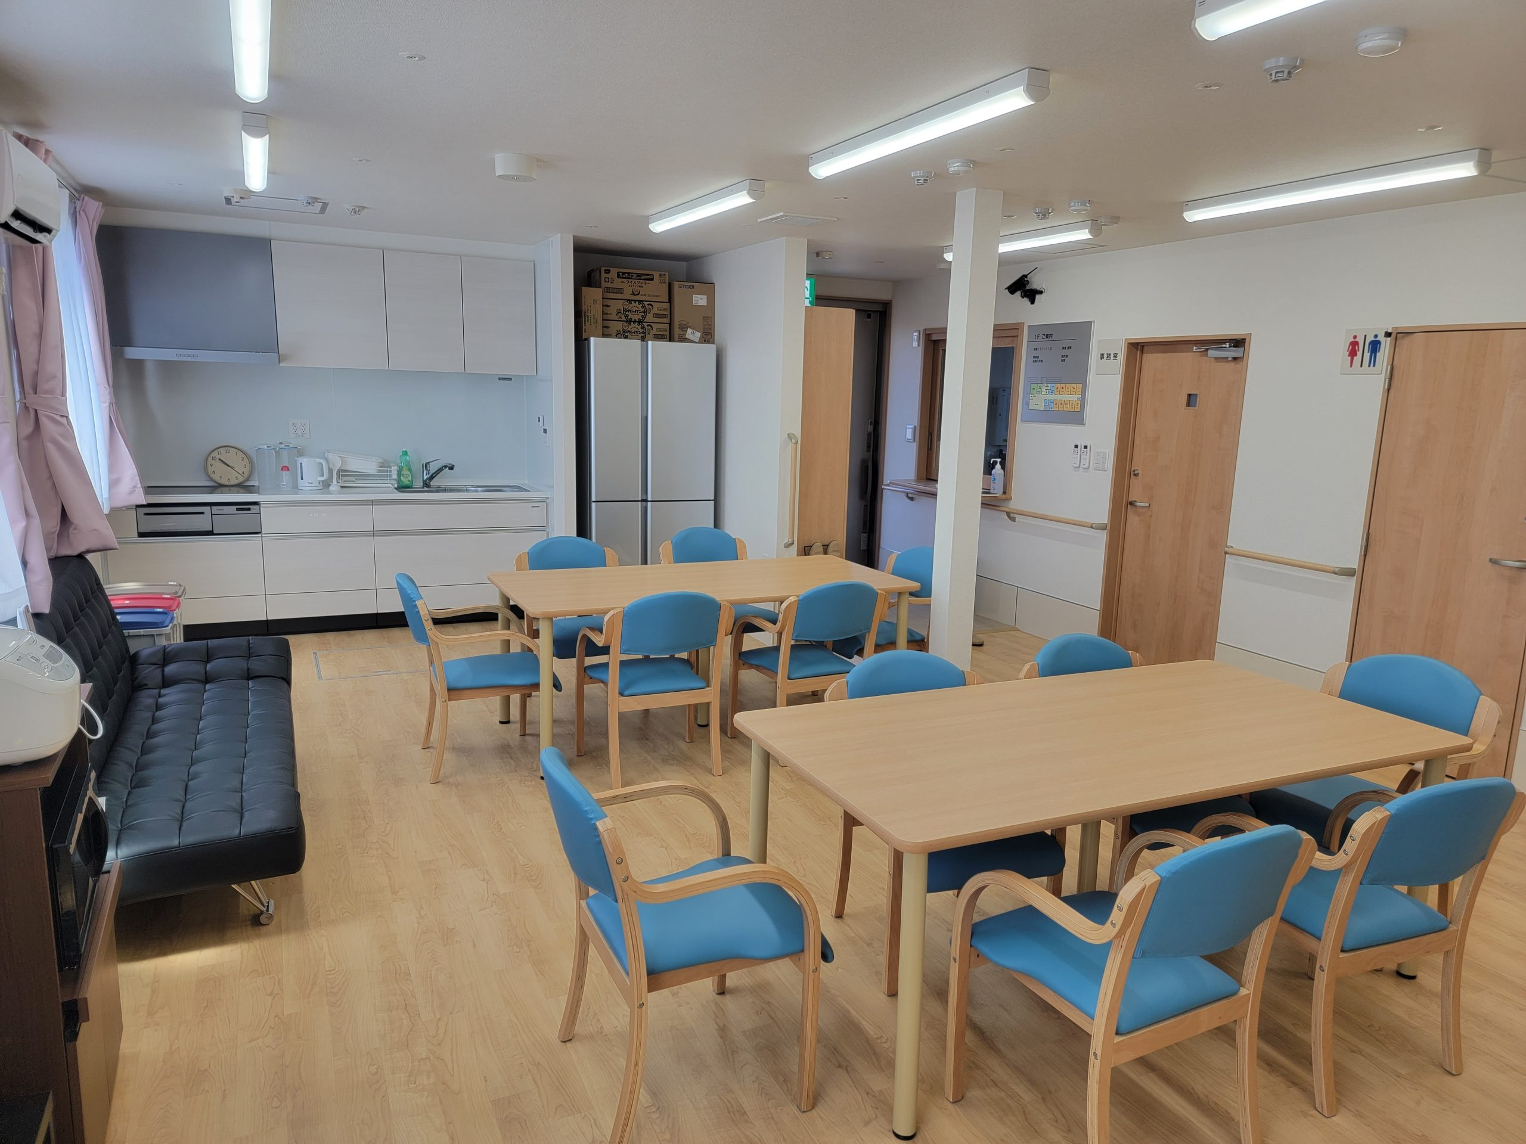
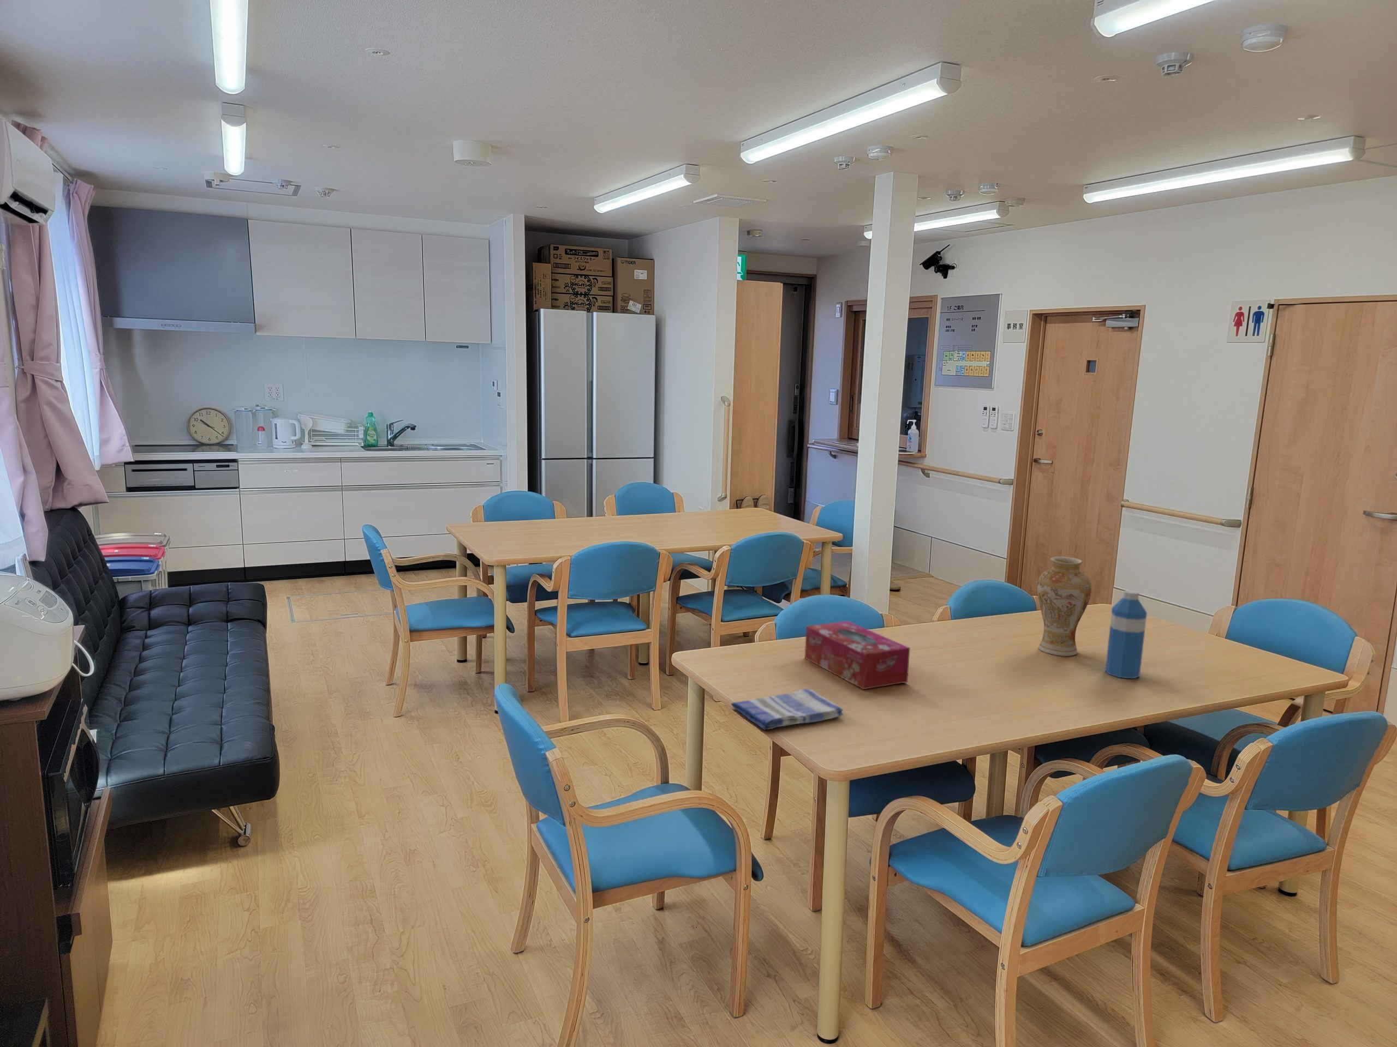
+ tissue box [804,620,910,690]
+ vase [1037,556,1092,657]
+ water bottle [1104,589,1147,680]
+ dish towel [730,688,844,730]
